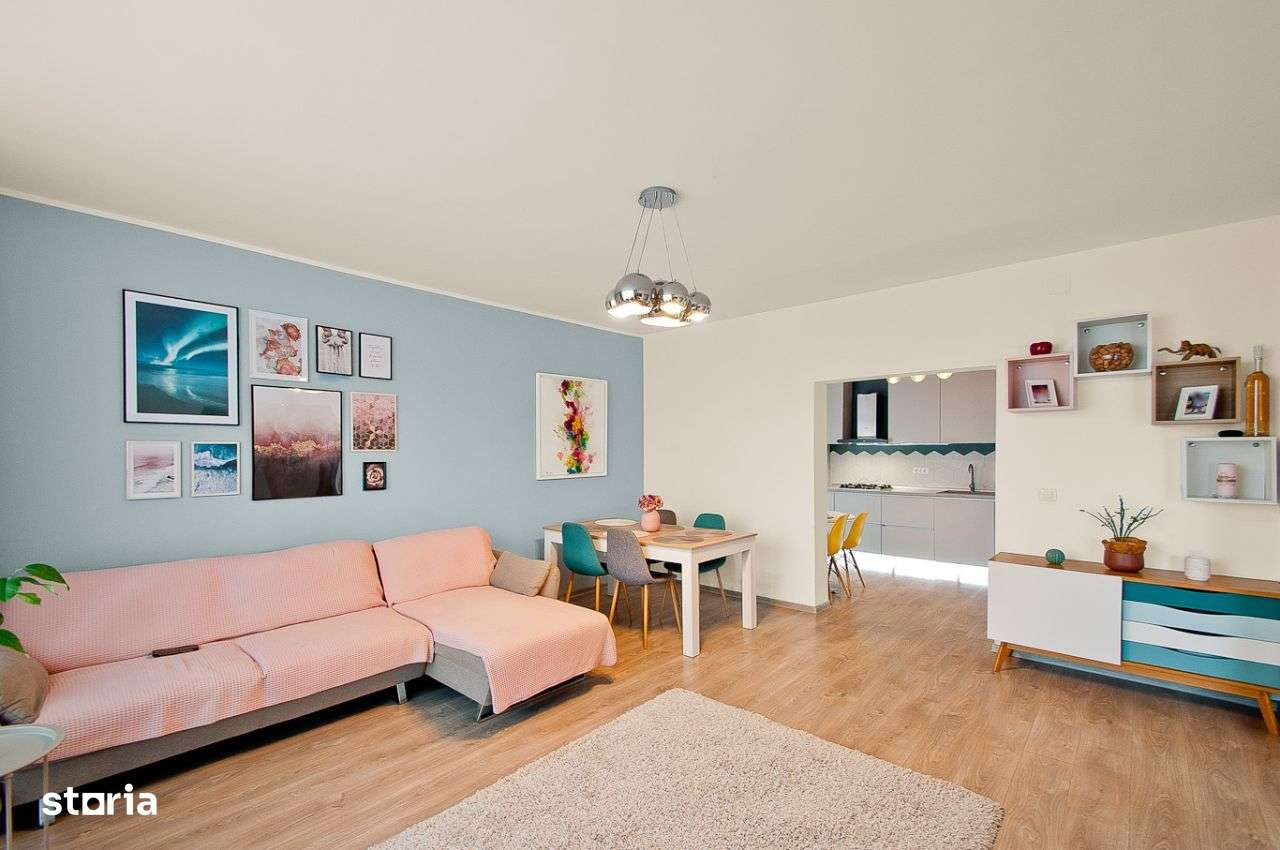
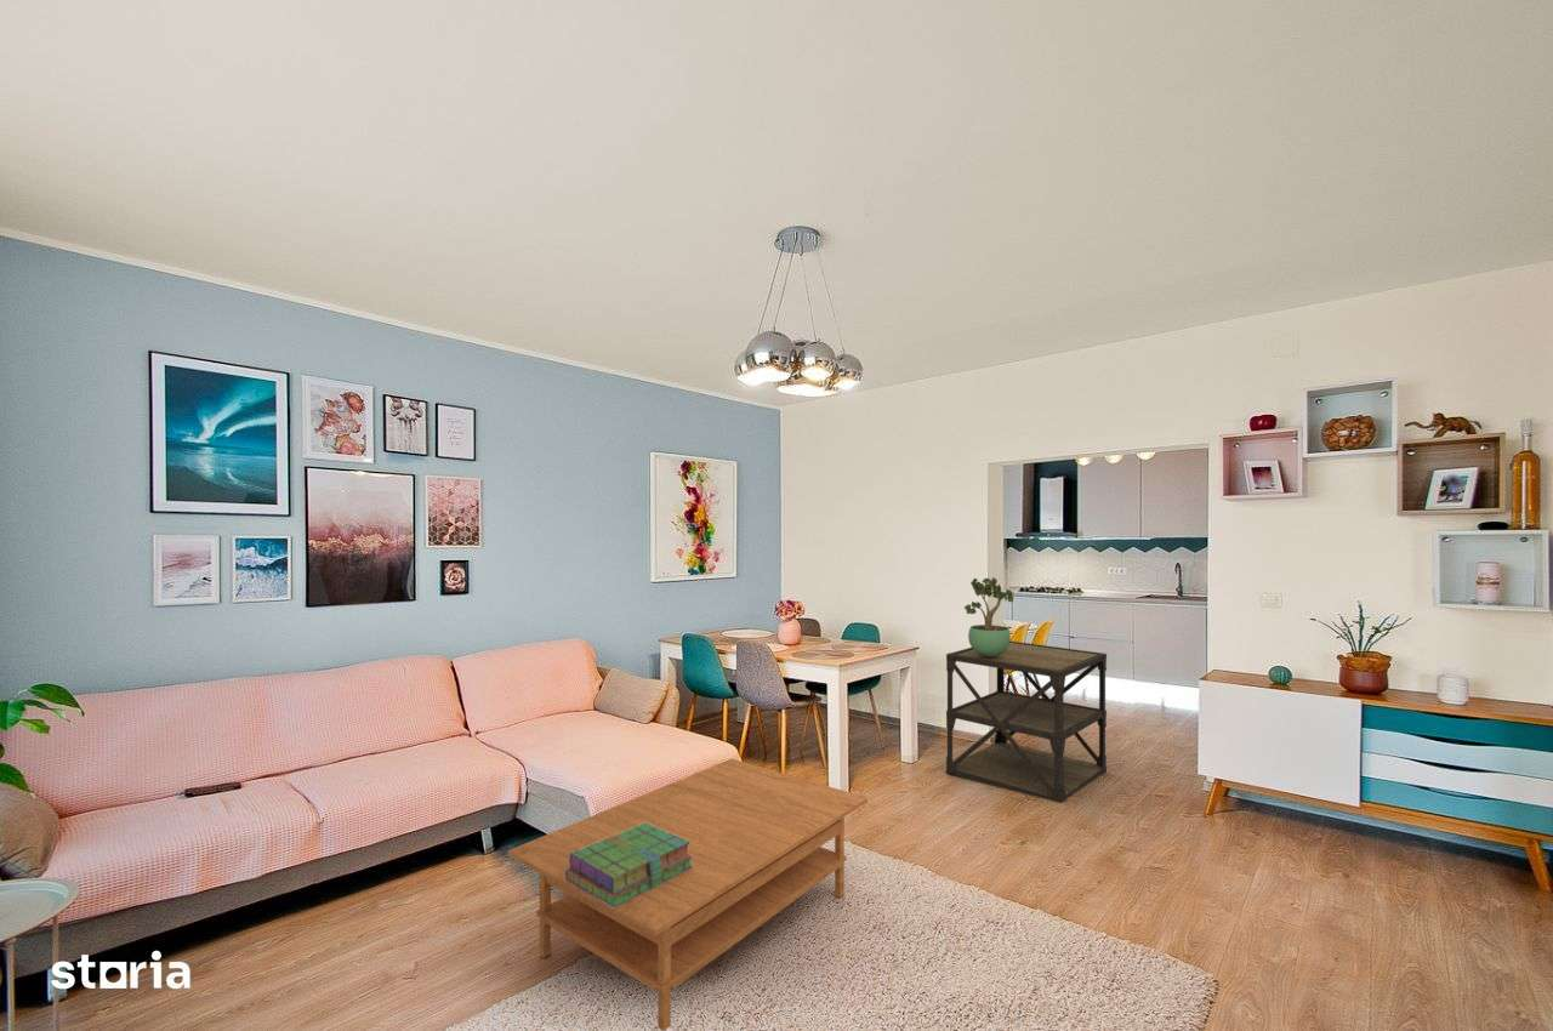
+ coffee table [507,758,869,1031]
+ stack of books [565,822,694,908]
+ potted plant [963,576,1014,657]
+ shelving unit [945,640,1108,804]
